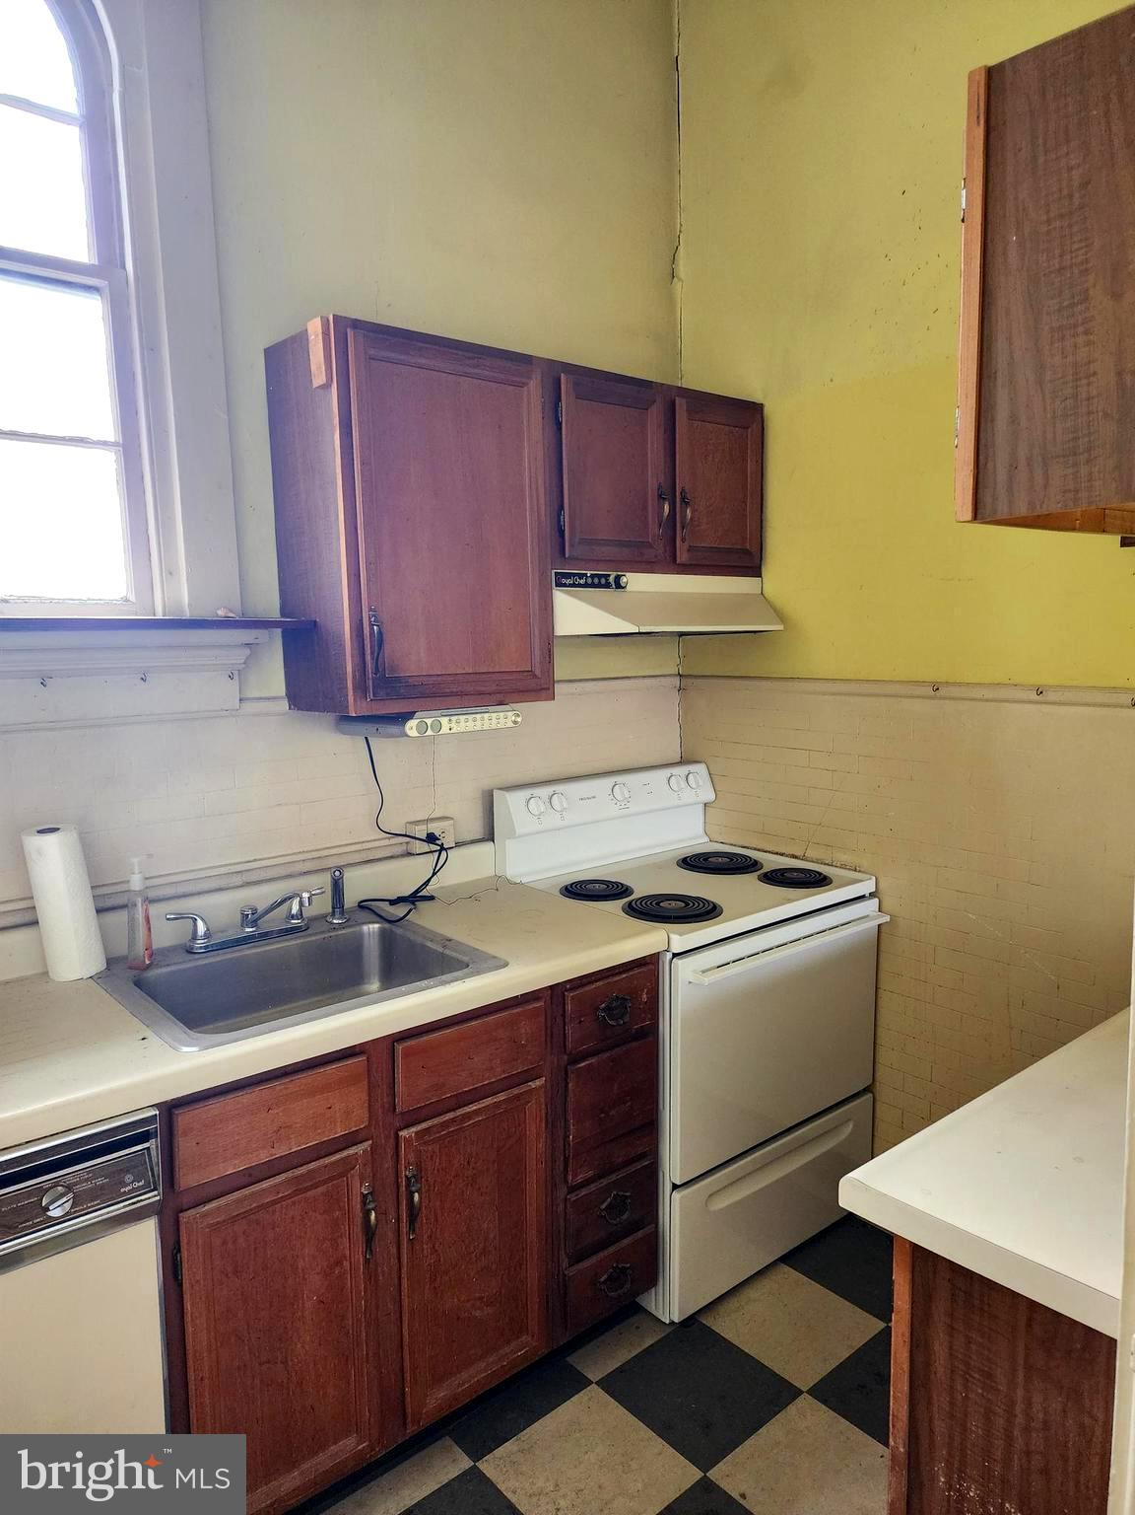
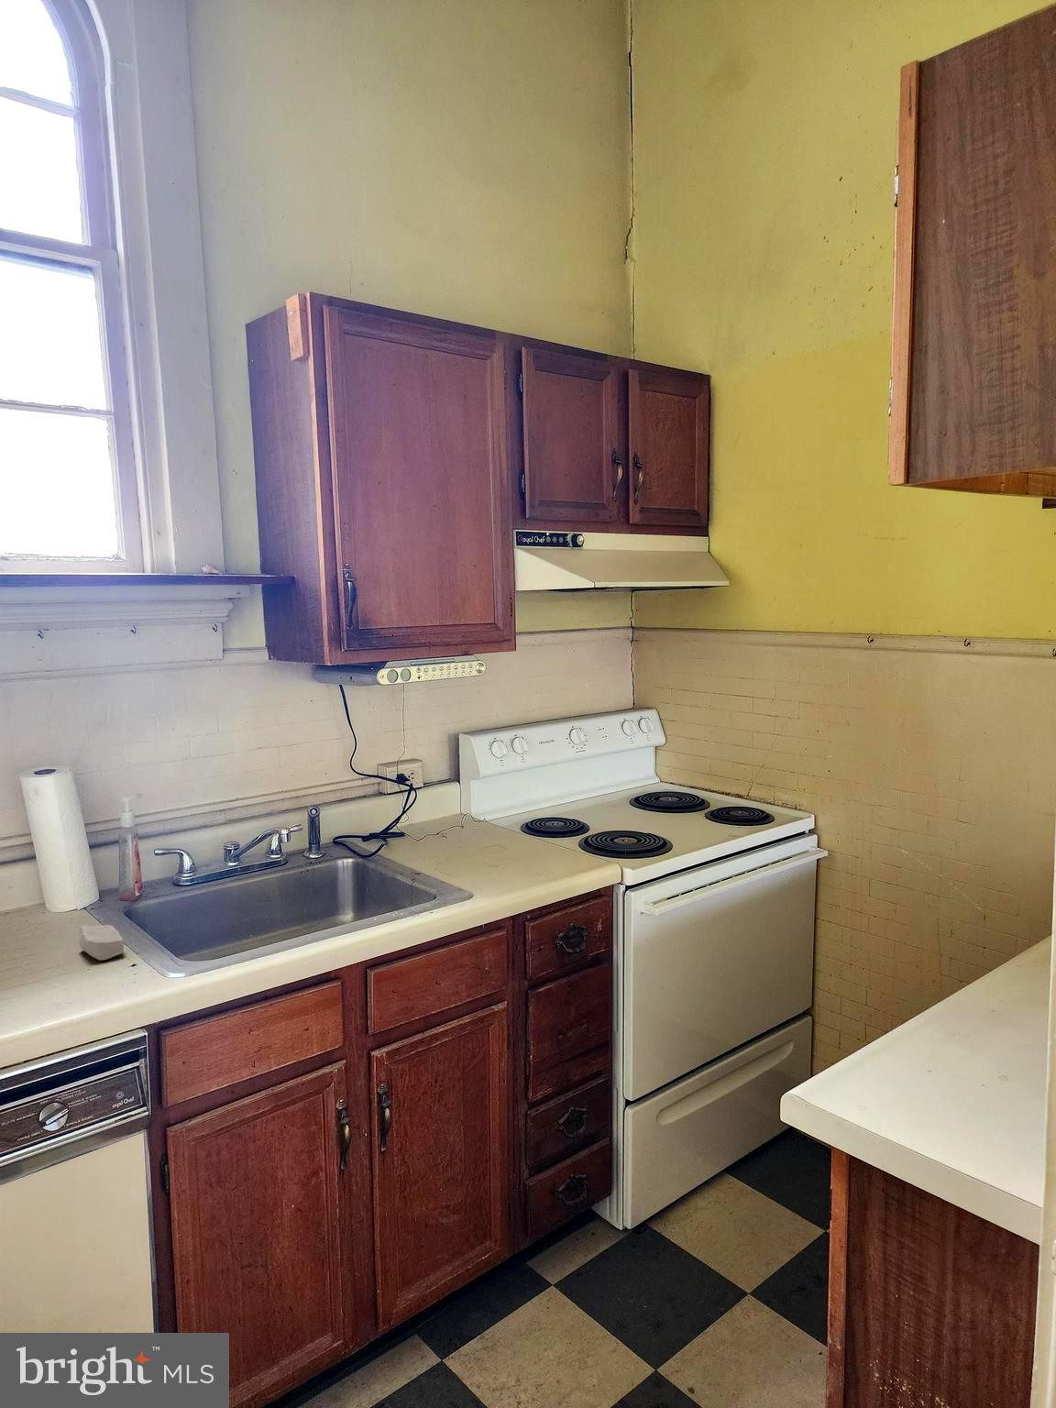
+ soap bar [78,924,124,961]
